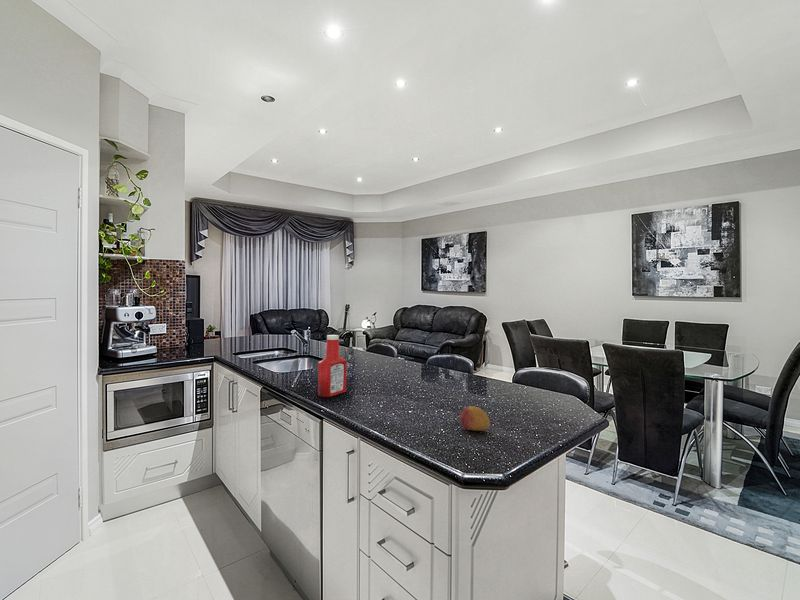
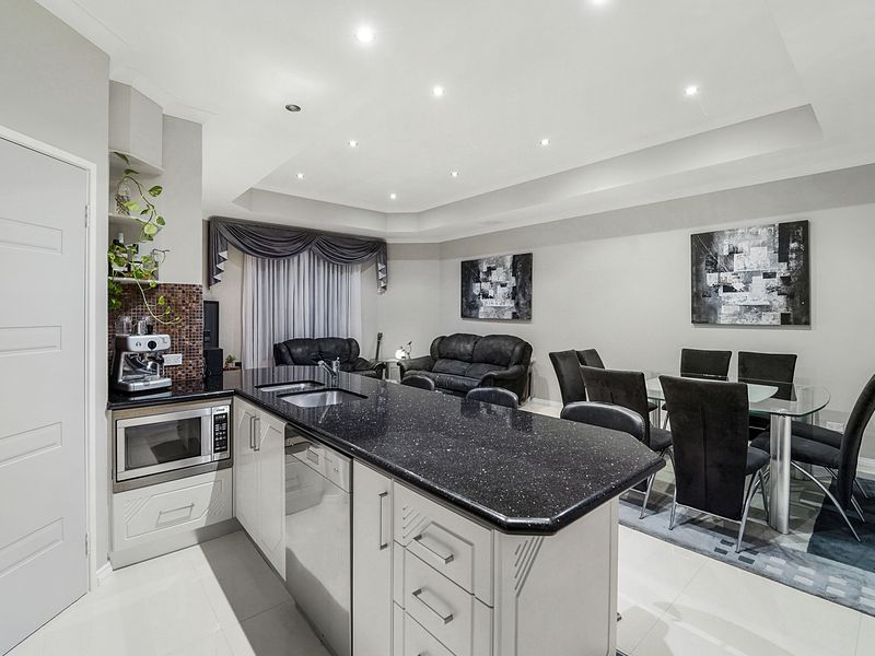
- fruit [459,405,491,432]
- soap bottle [317,334,347,398]
